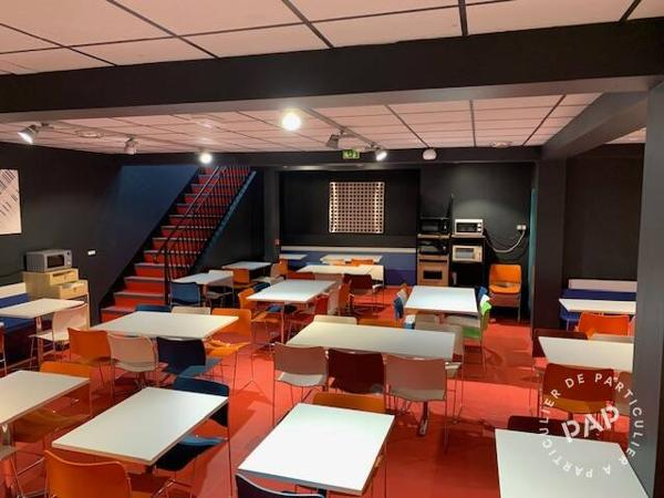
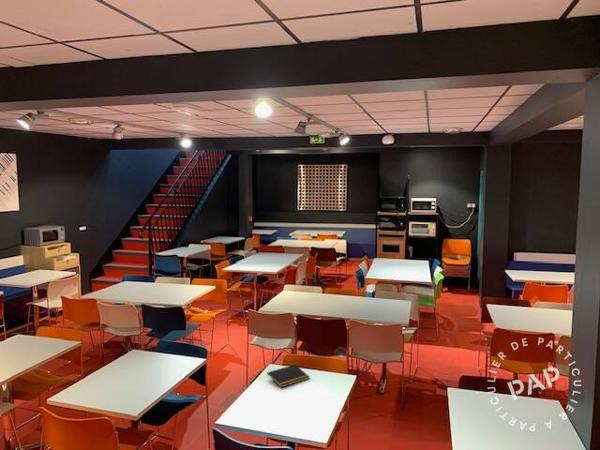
+ notepad [266,364,310,388]
